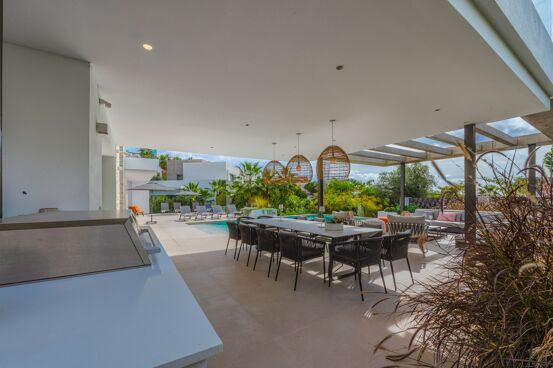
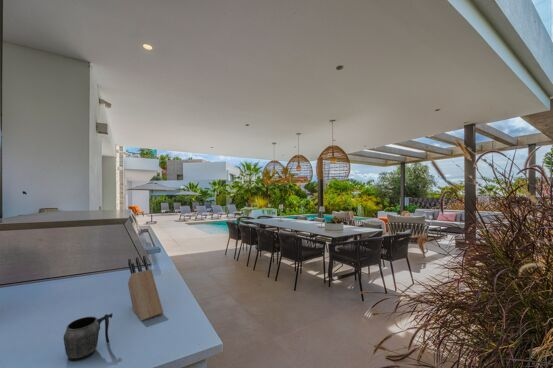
+ knife block [127,255,164,322]
+ mug [63,312,113,362]
